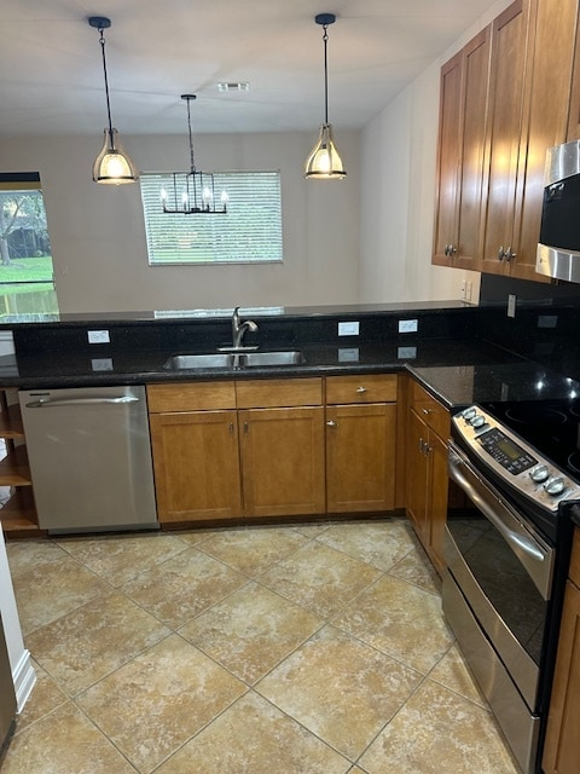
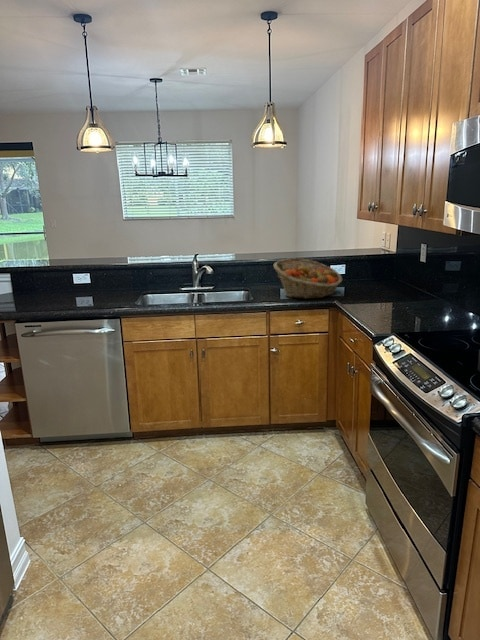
+ fruit basket [273,257,343,300]
